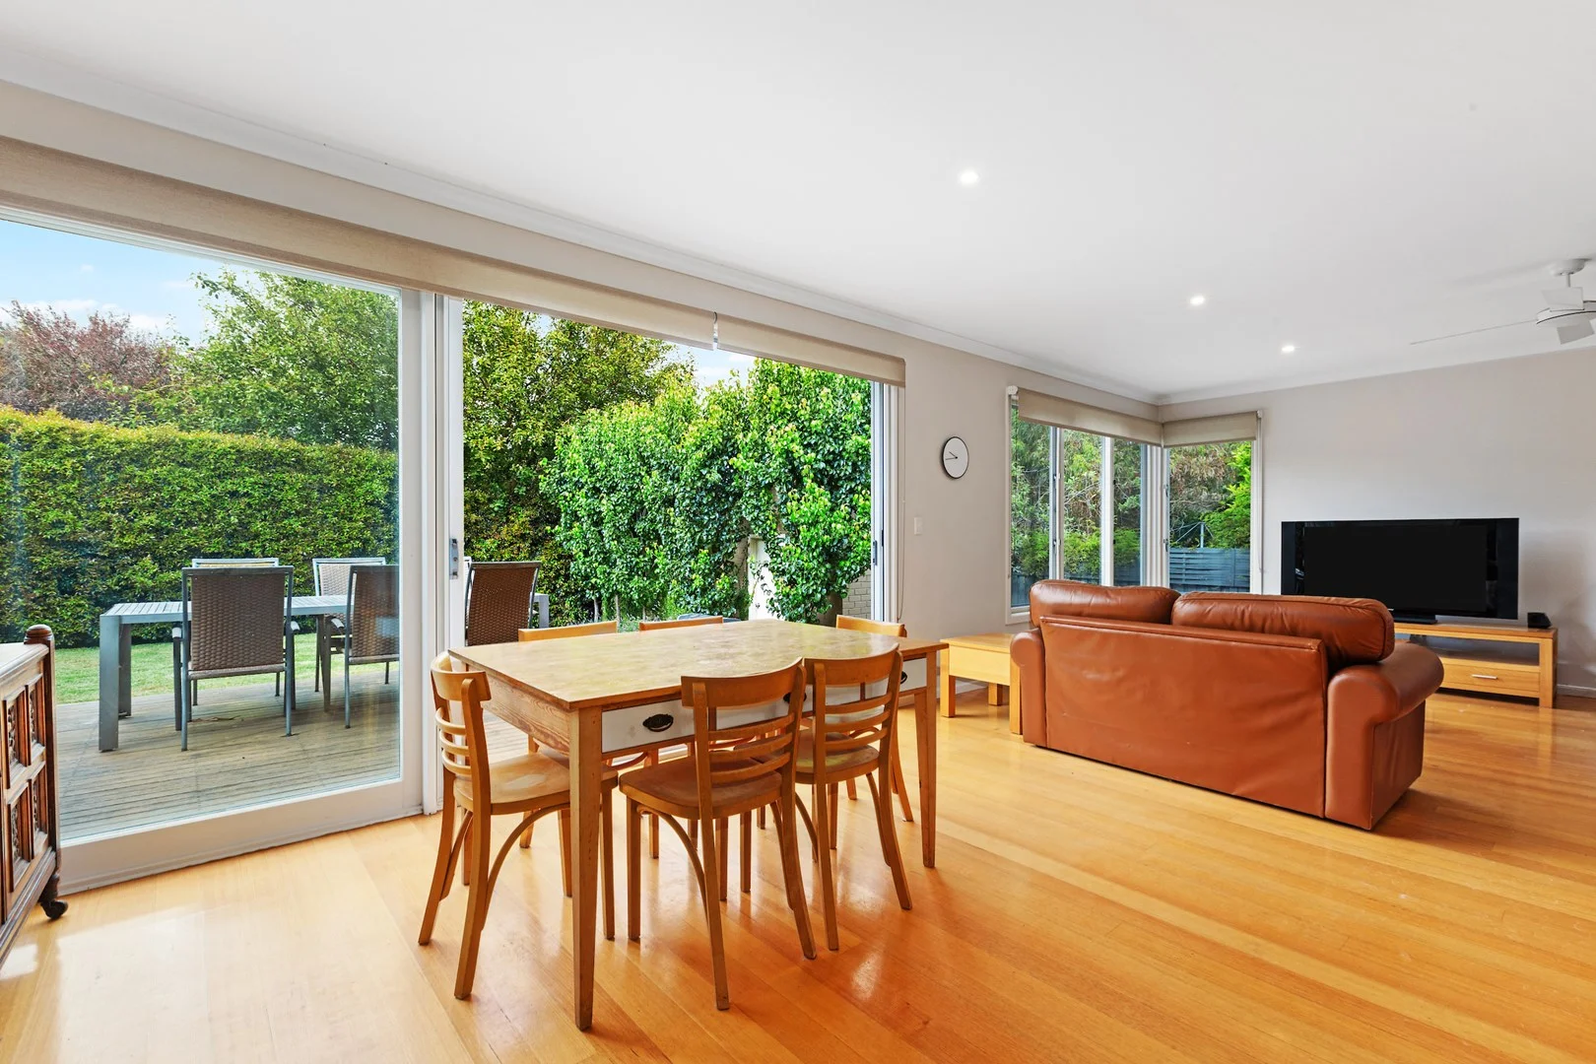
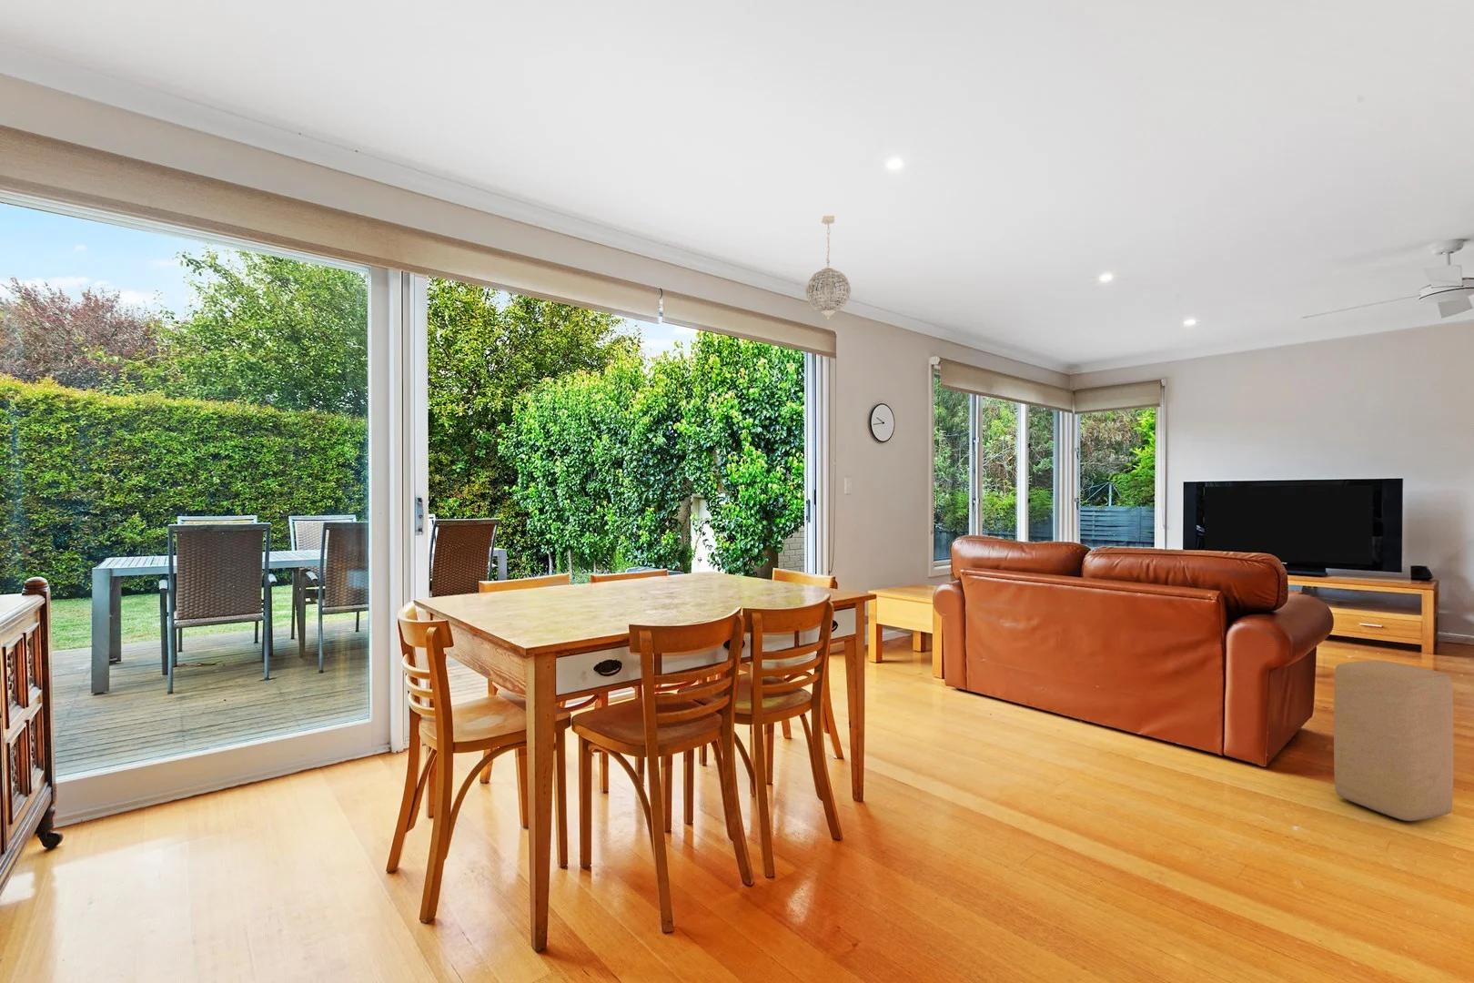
+ pendant light [804,215,852,320]
+ ottoman [1333,659,1454,822]
